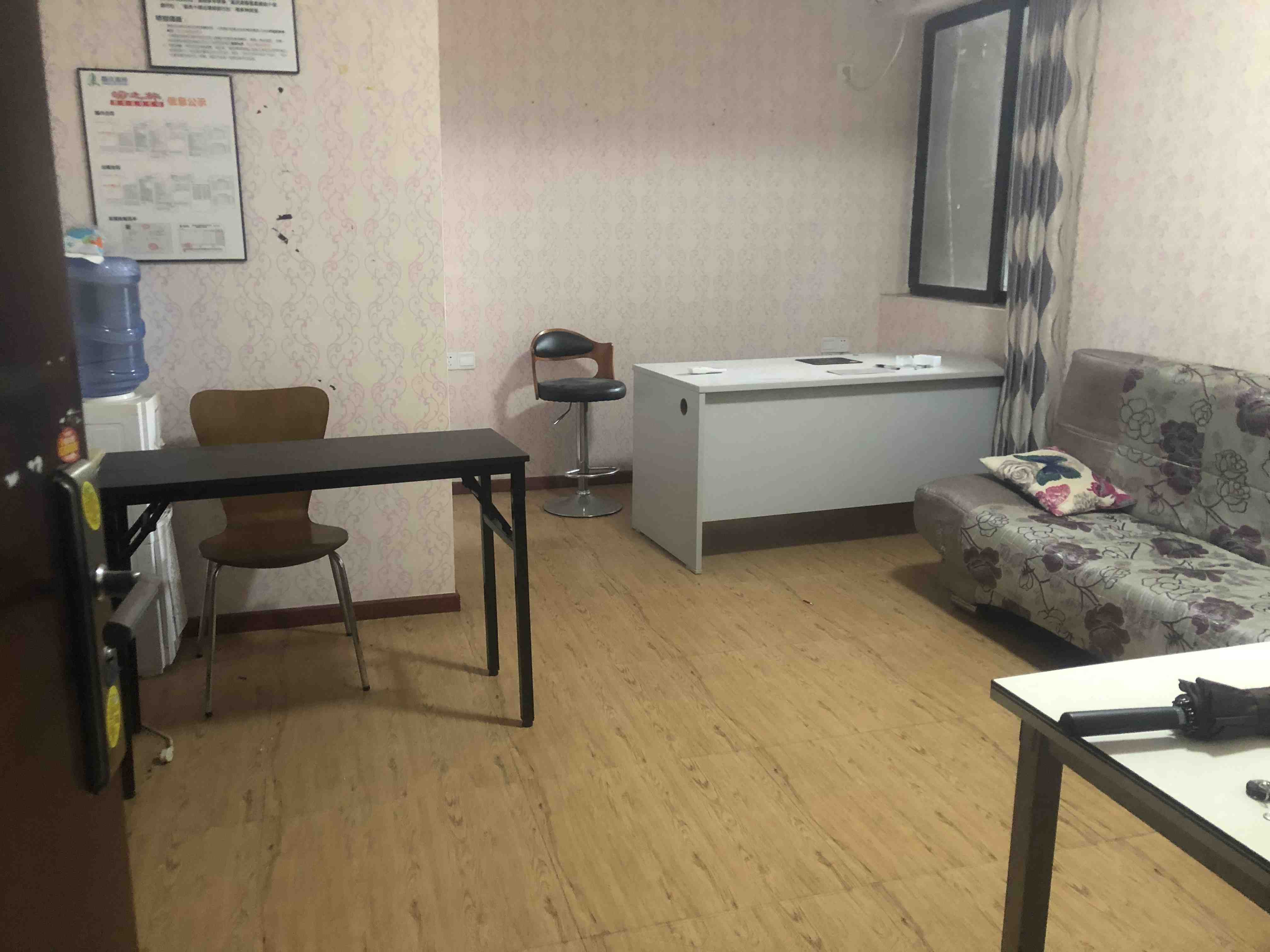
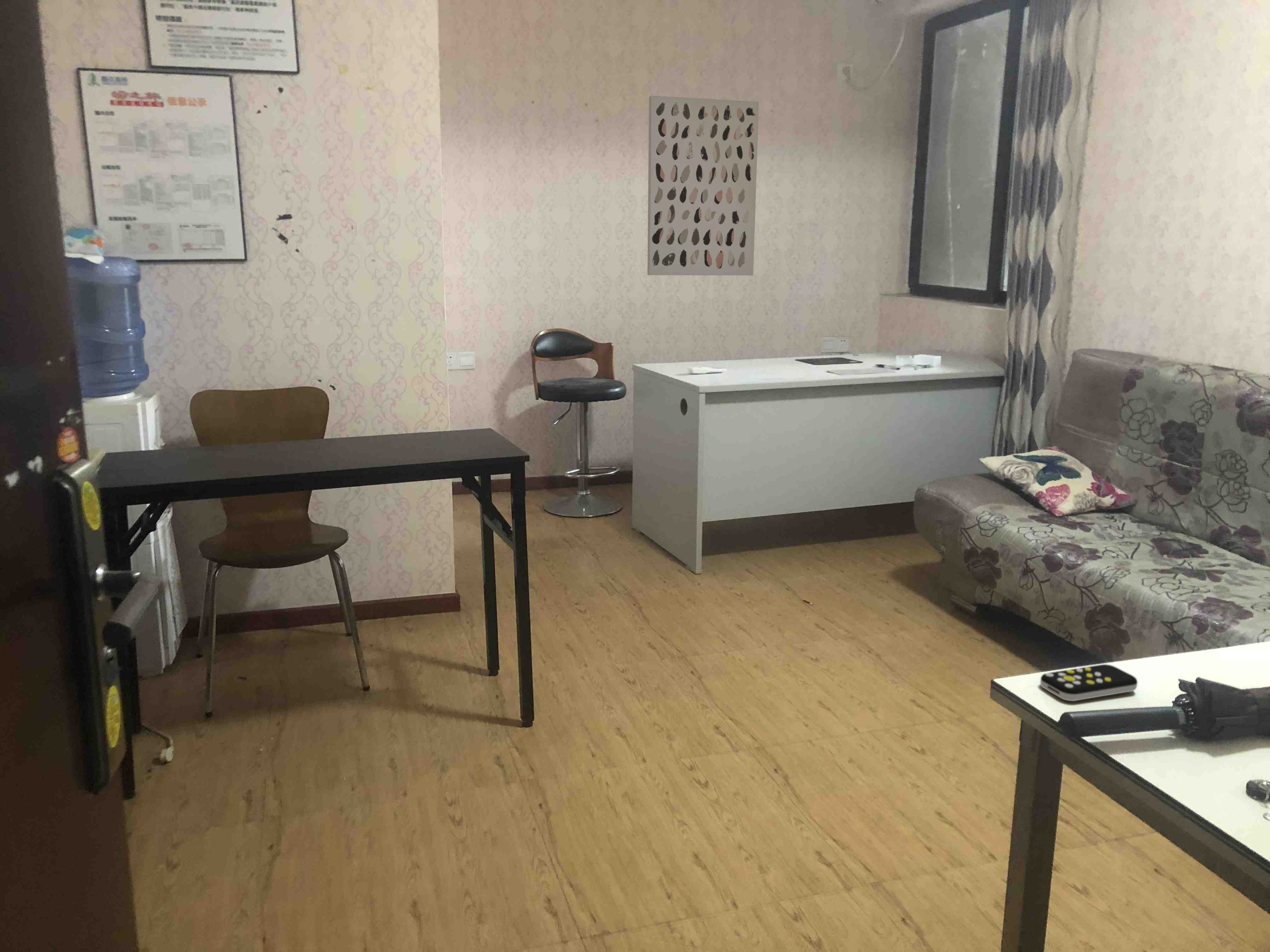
+ remote control [1040,664,1138,701]
+ wall art [647,95,759,276]
